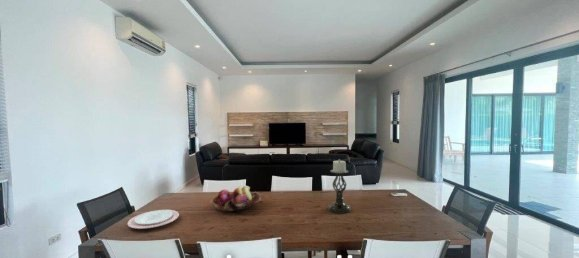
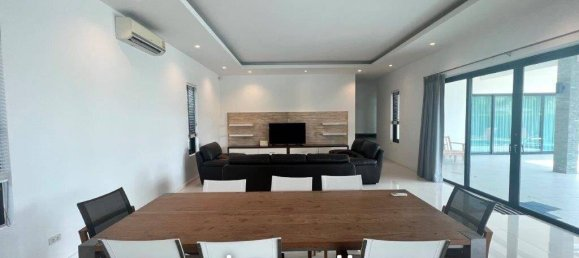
- plate [127,209,180,230]
- fruit basket [209,185,262,214]
- candle holder [328,158,351,214]
